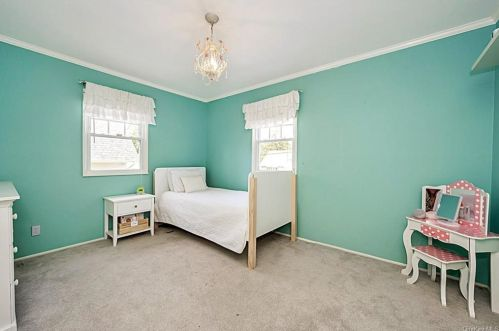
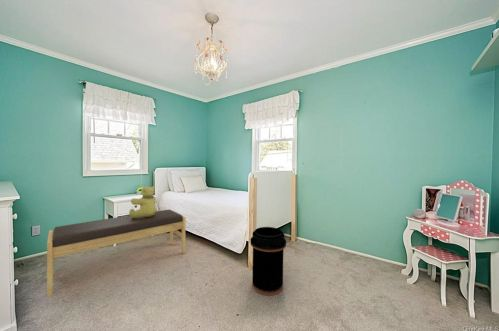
+ bench [46,209,187,298]
+ trash can [249,226,287,296]
+ teddy bear [128,185,157,218]
